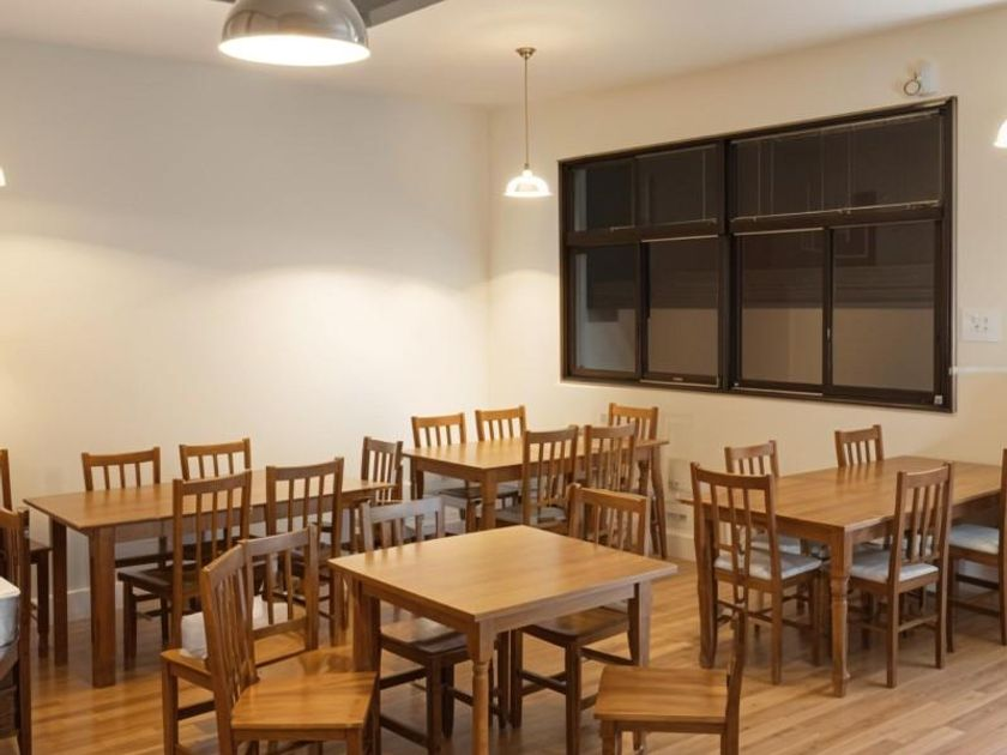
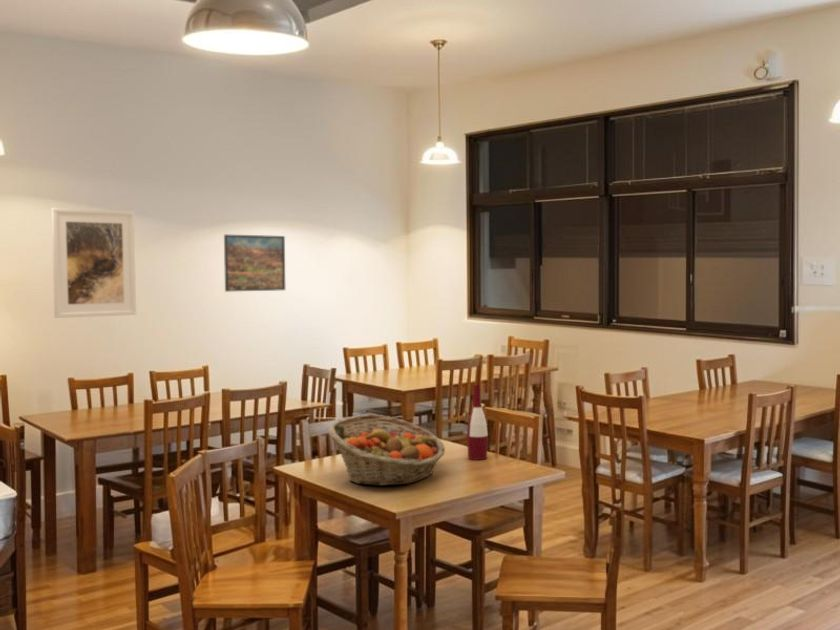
+ alcohol [466,384,489,461]
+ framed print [50,207,137,319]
+ fruit basket [328,413,446,487]
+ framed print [223,233,286,293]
